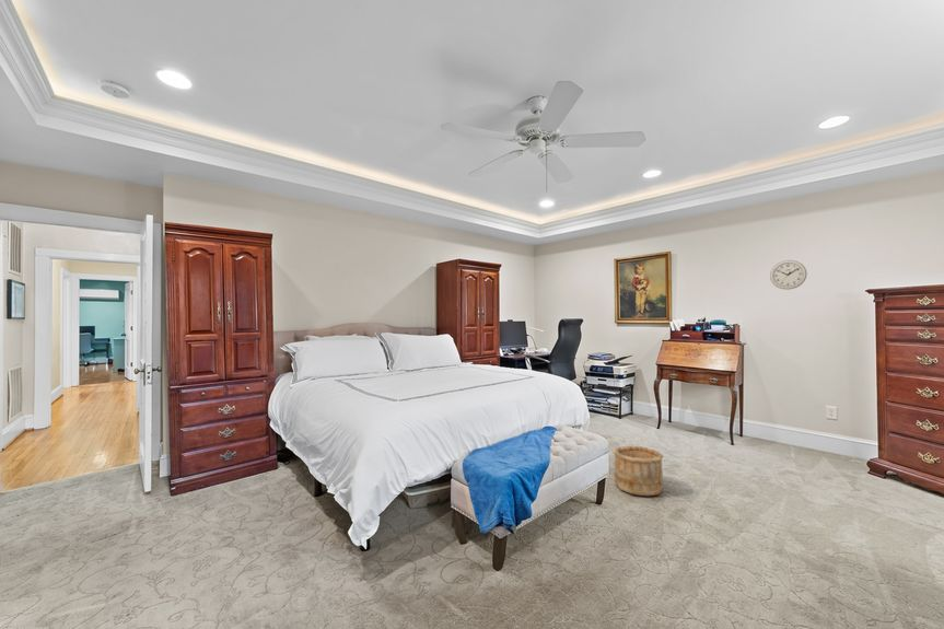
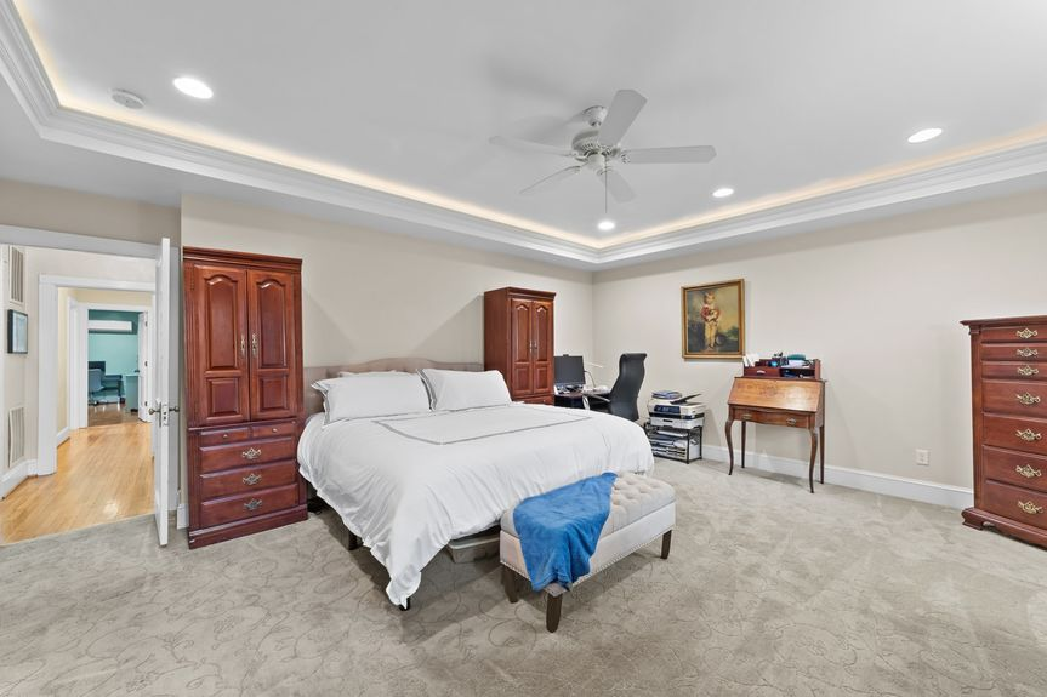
- wall clock [769,259,808,291]
- wooden bucket [611,445,664,497]
